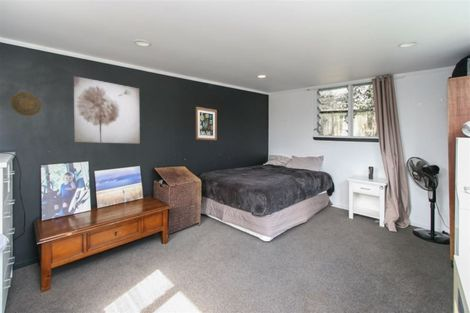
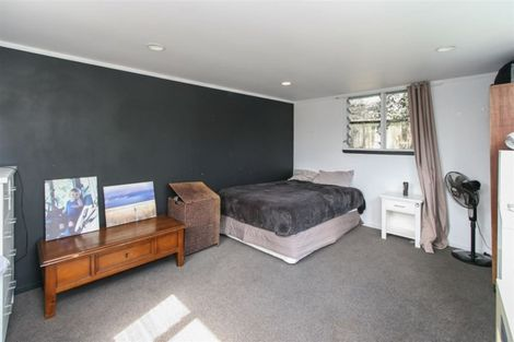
- wall art [73,75,141,144]
- decorative plate [9,91,43,117]
- wall art [195,106,218,141]
